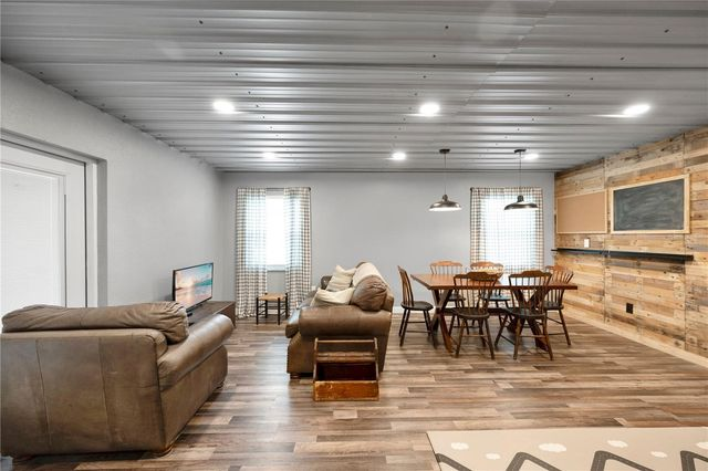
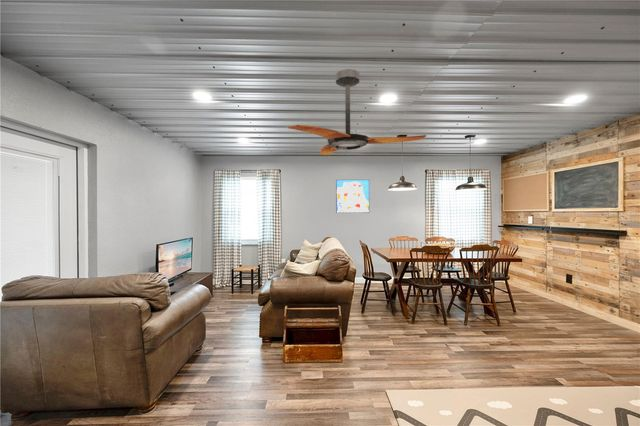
+ ceiling fan [287,68,427,156]
+ wall art [335,179,370,214]
